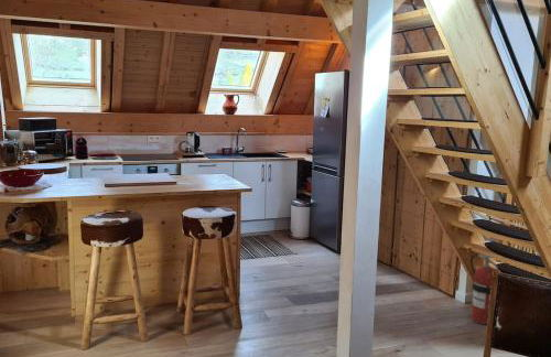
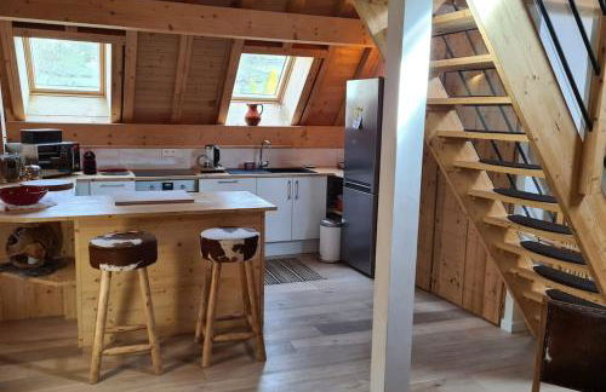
- fire extinguisher [469,252,499,325]
